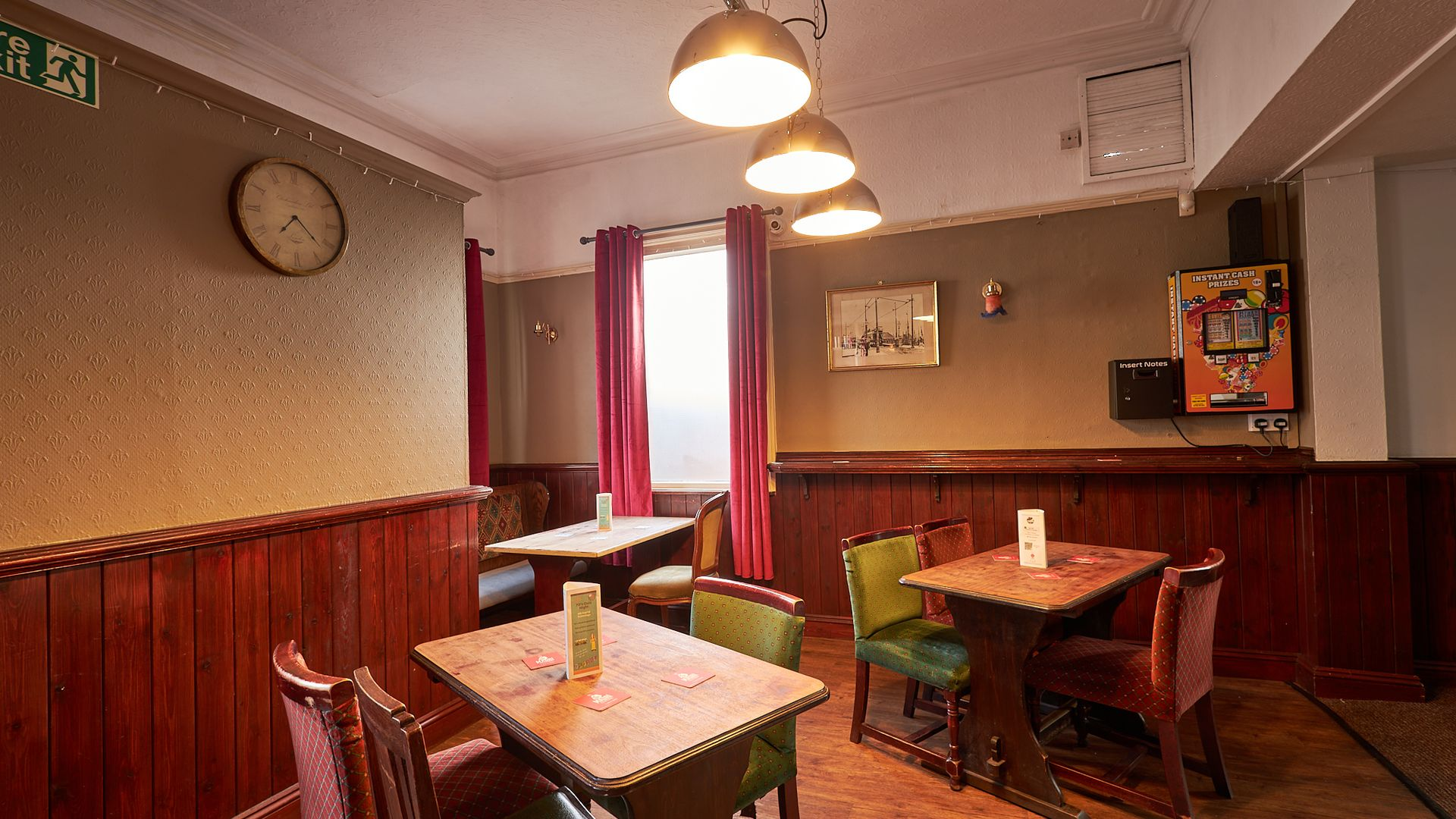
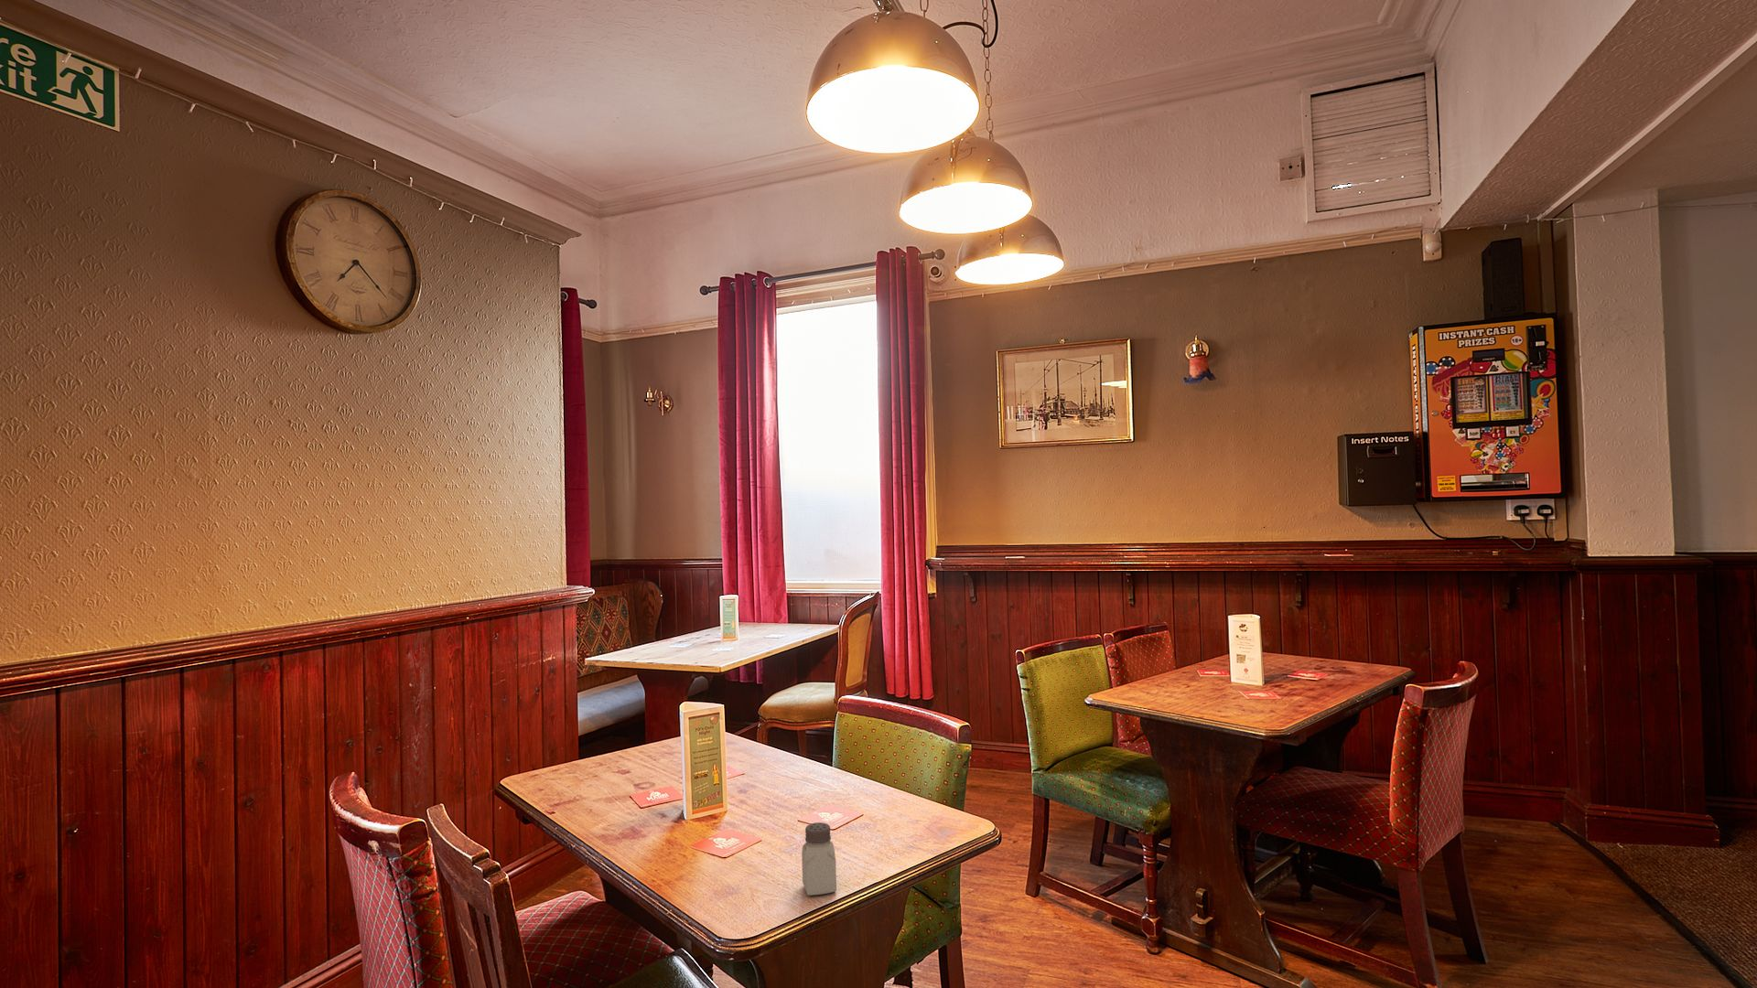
+ saltshaker [801,822,837,896]
